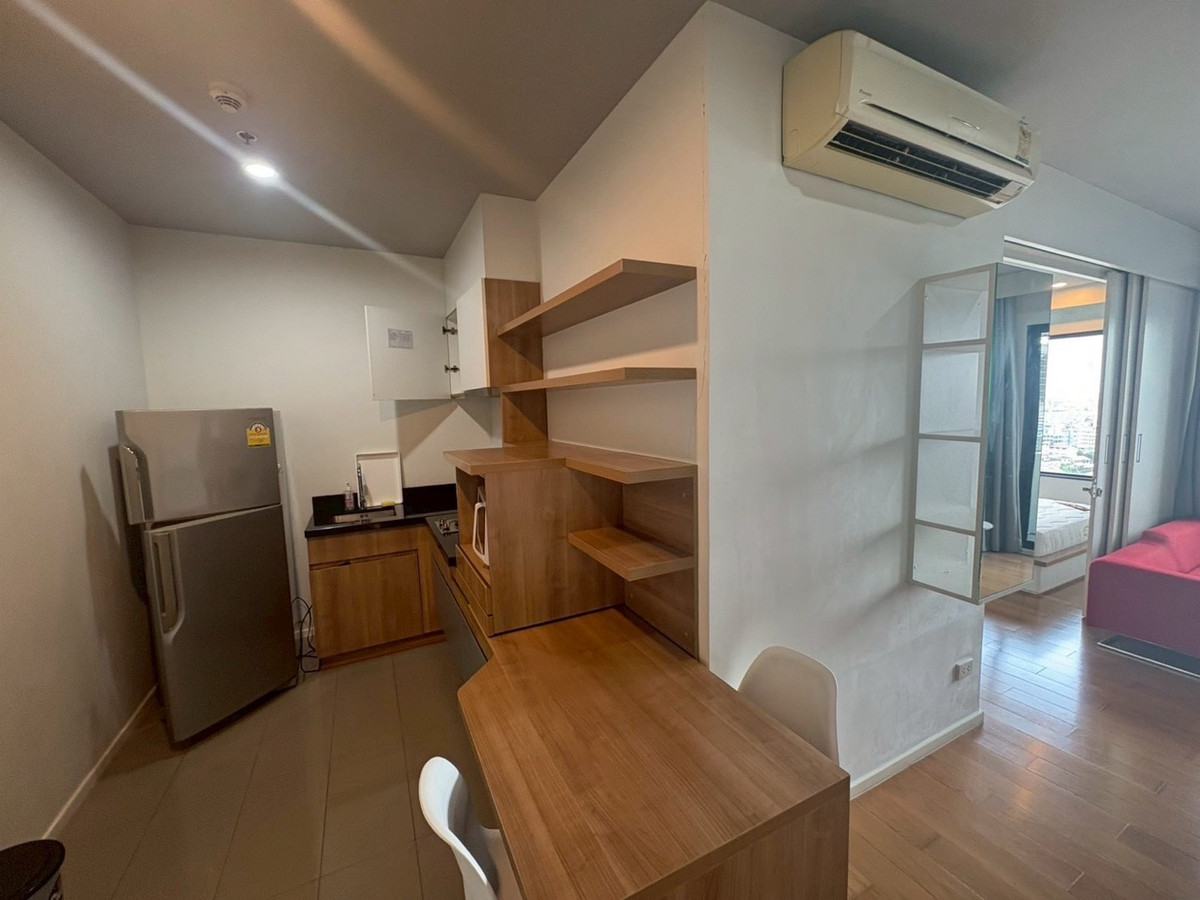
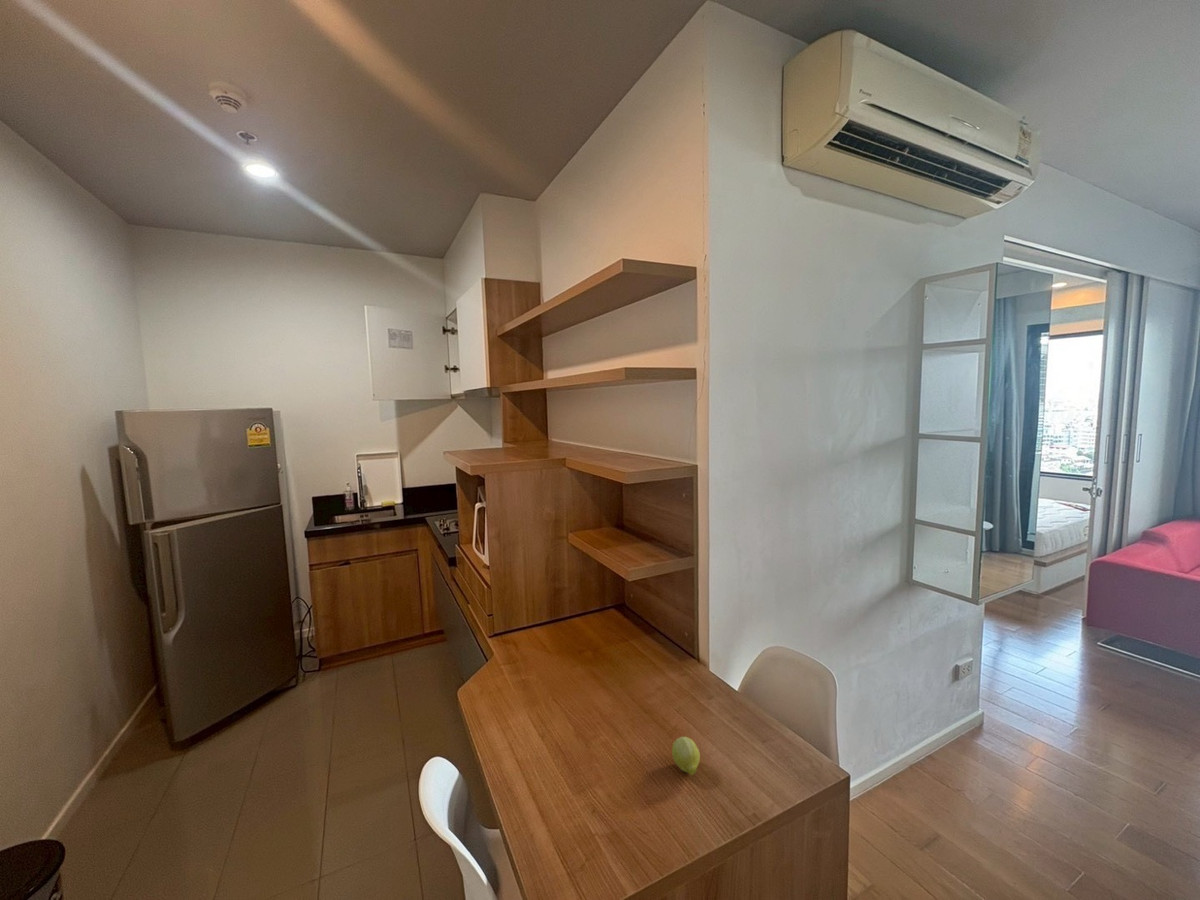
+ fruit [671,736,701,776]
